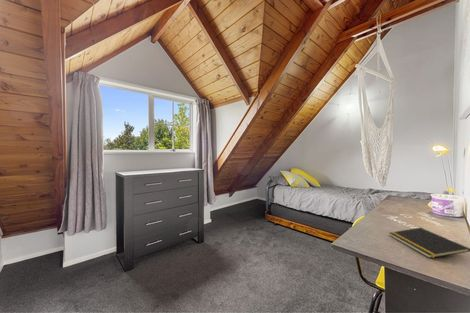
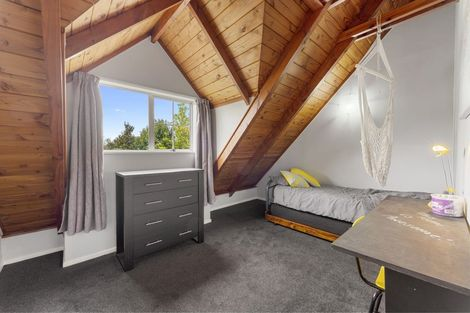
- notepad [389,227,470,259]
